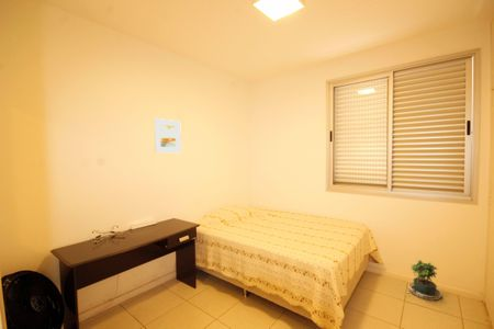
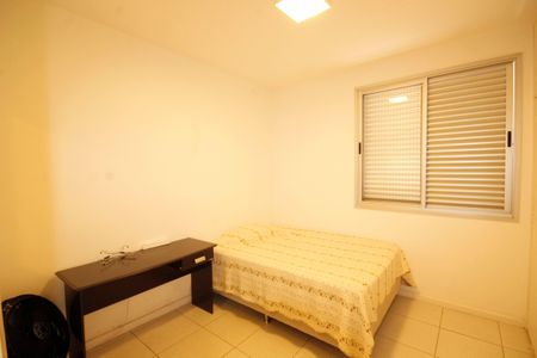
- potted plant [403,259,444,302]
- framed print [154,117,182,154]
